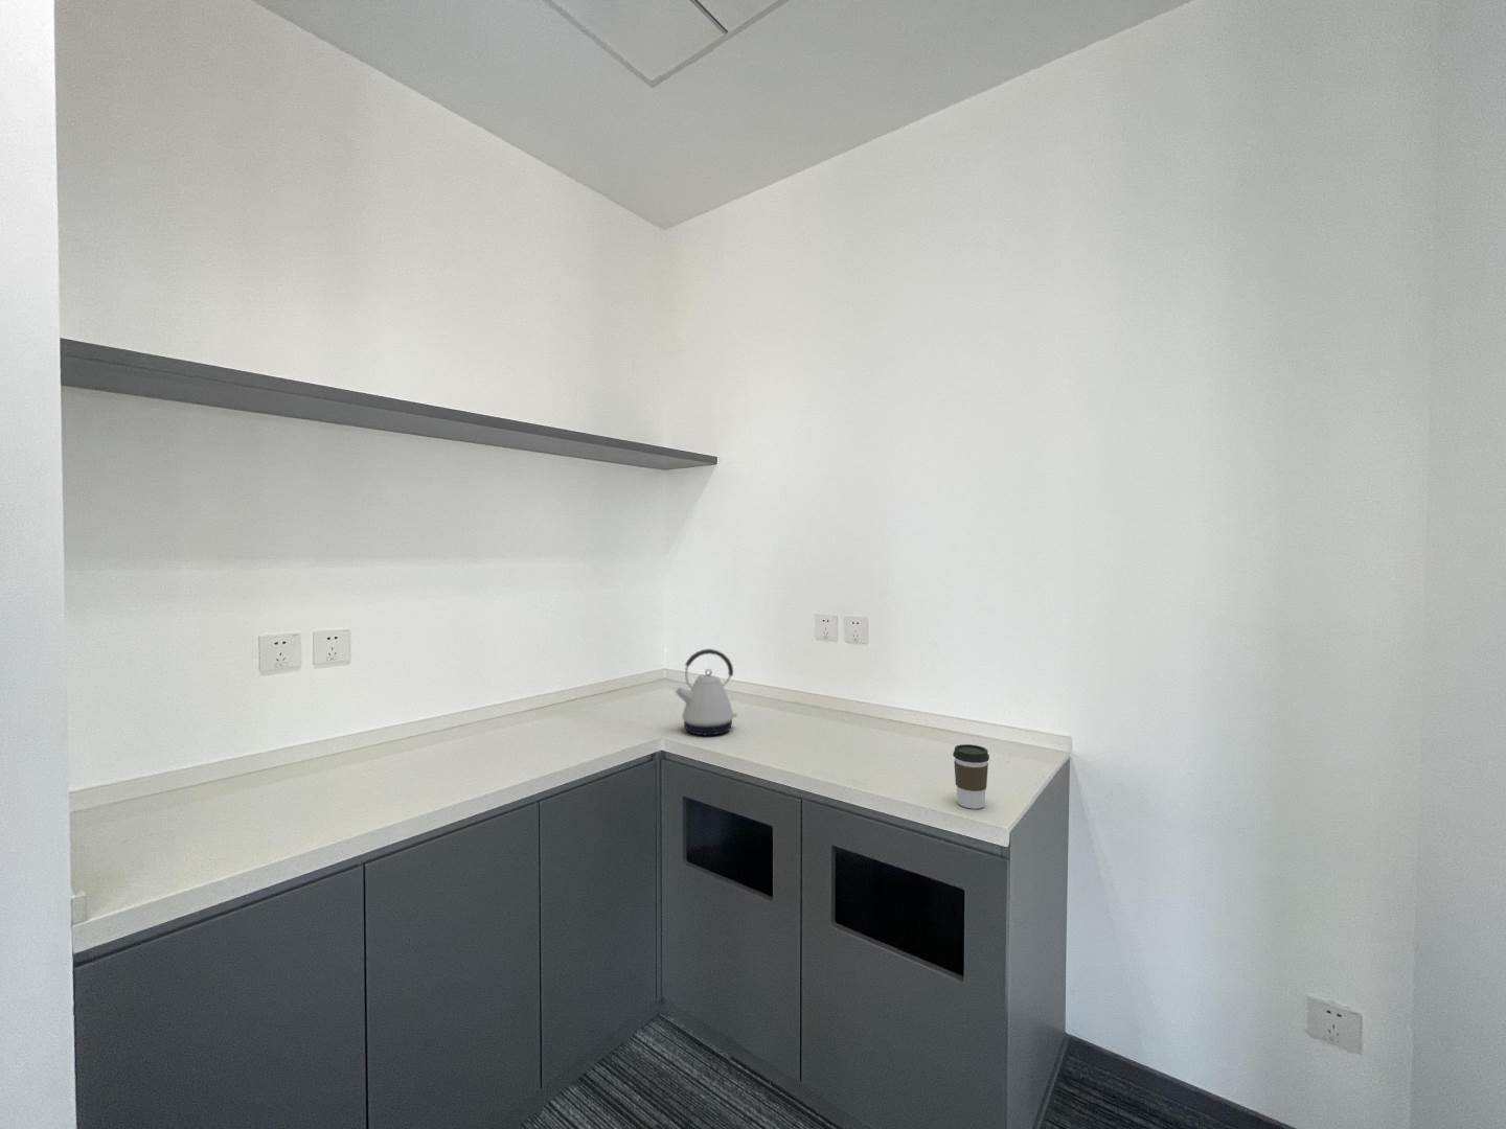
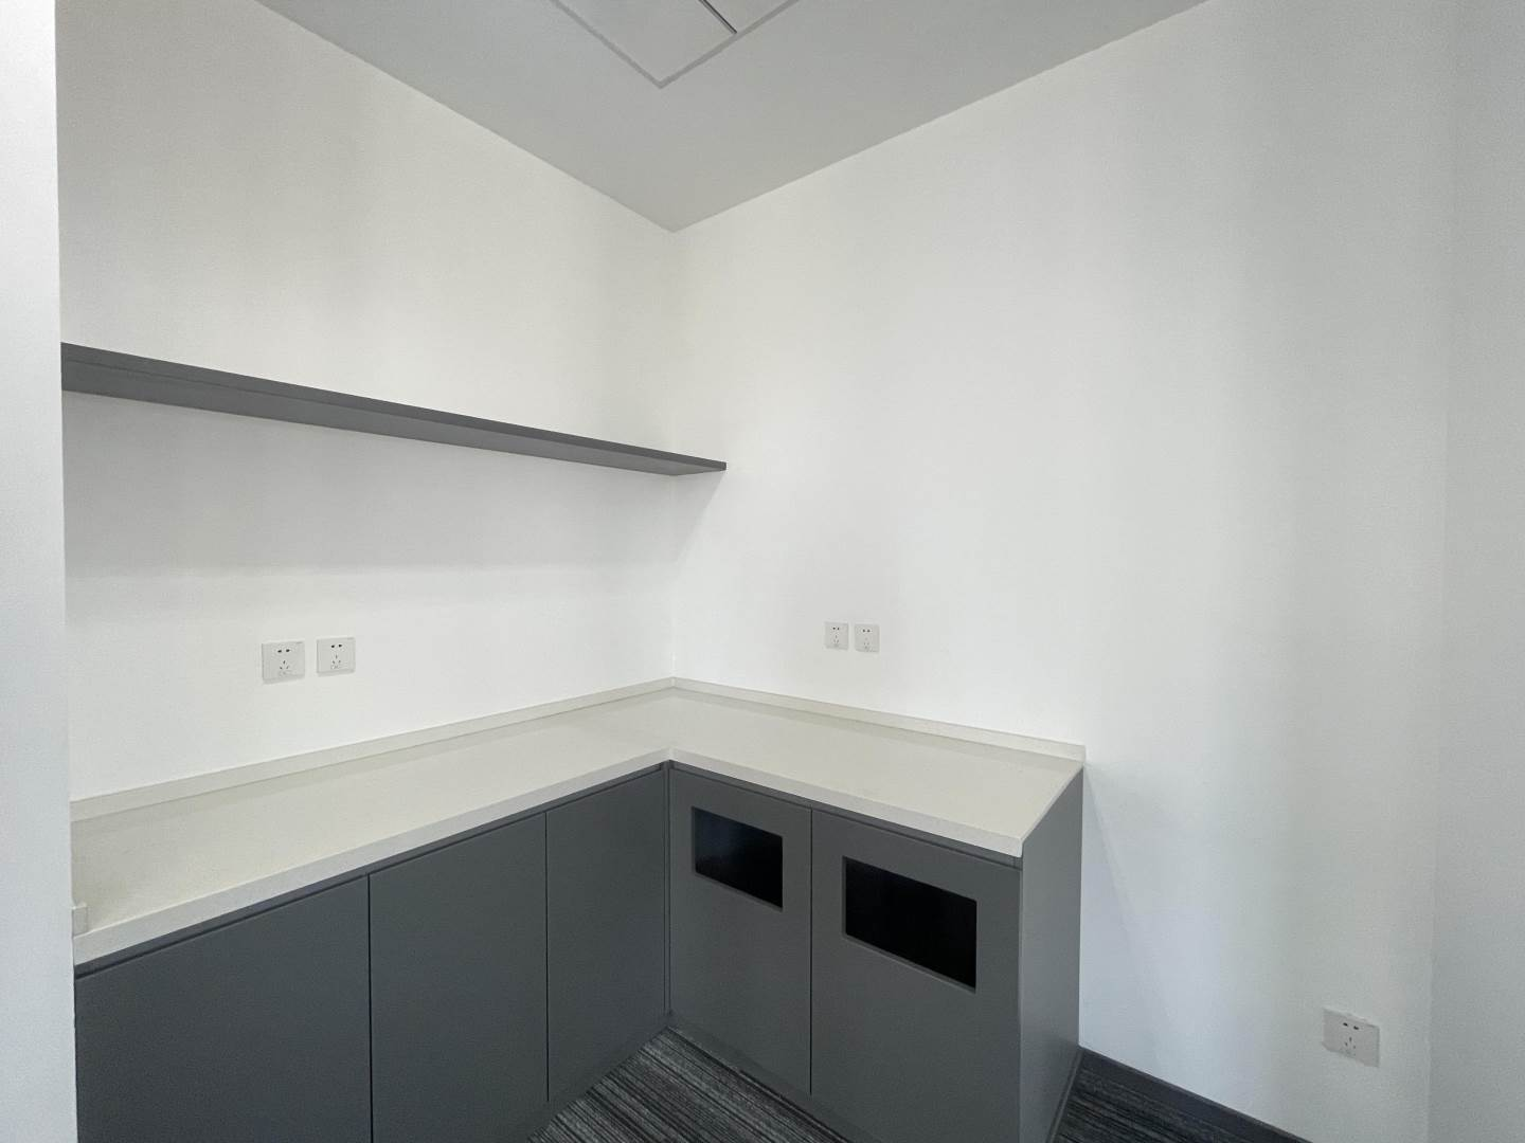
- coffee cup [952,744,990,810]
- kettle [674,649,739,736]
